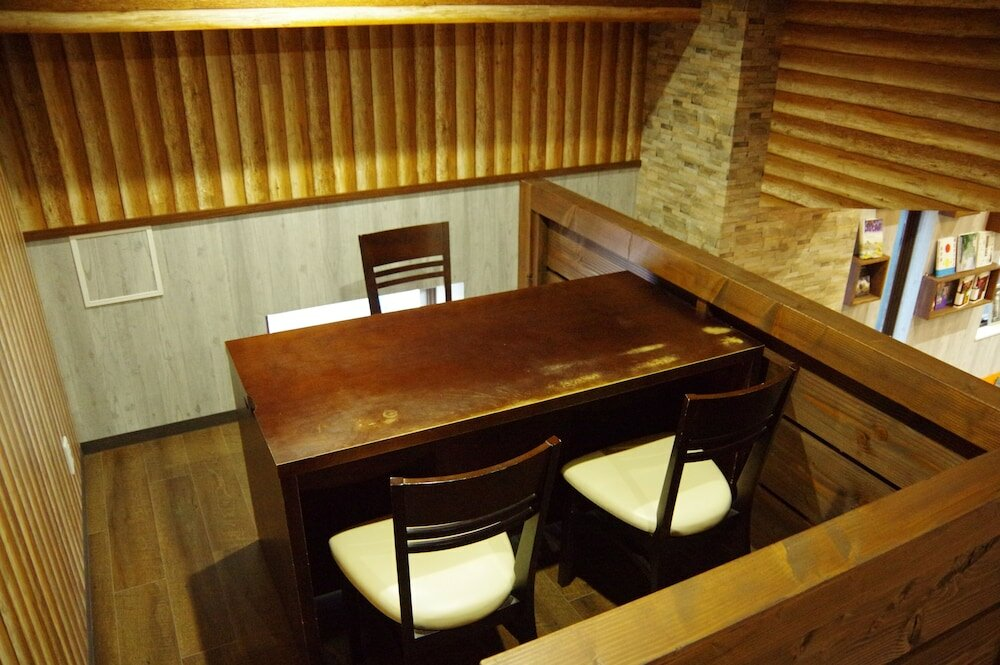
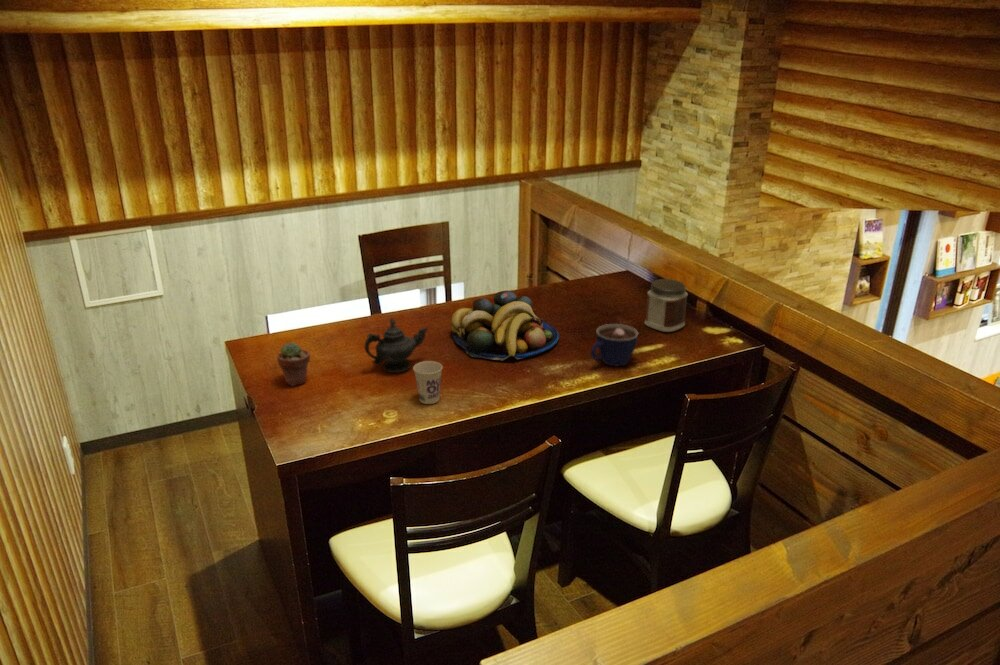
+ potted succulent [276,341,311,387]
+ teapot [364,317,429,374]
+ cup [412,360,444,405]
+ jar [643,278,689,333]
+ cup [590,323,639,367]
+ fruit bowl [450,290,560,361]
